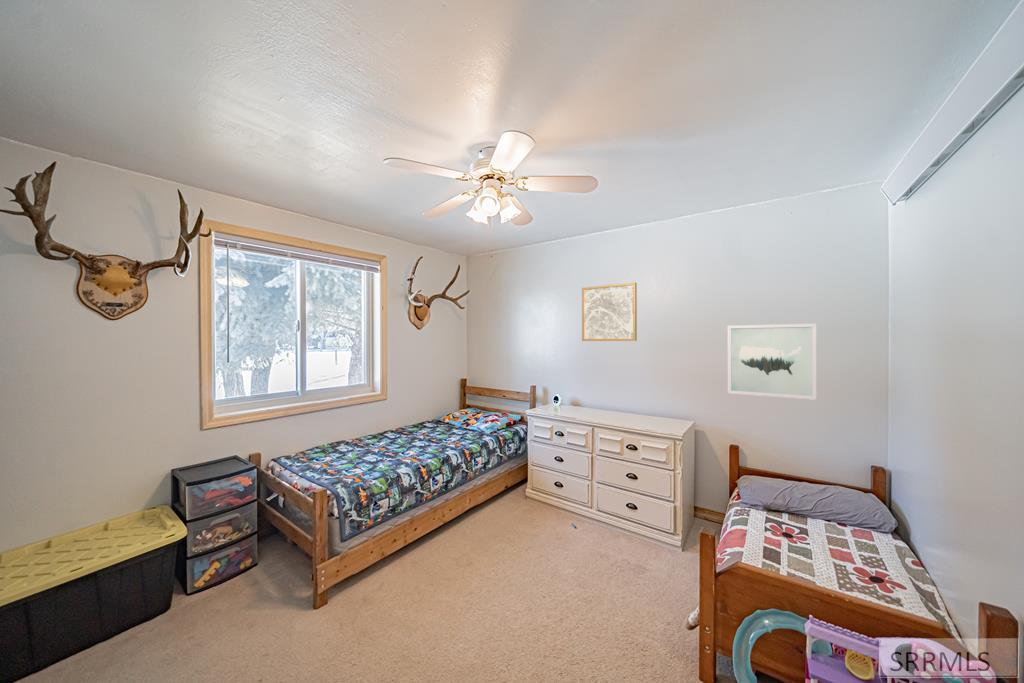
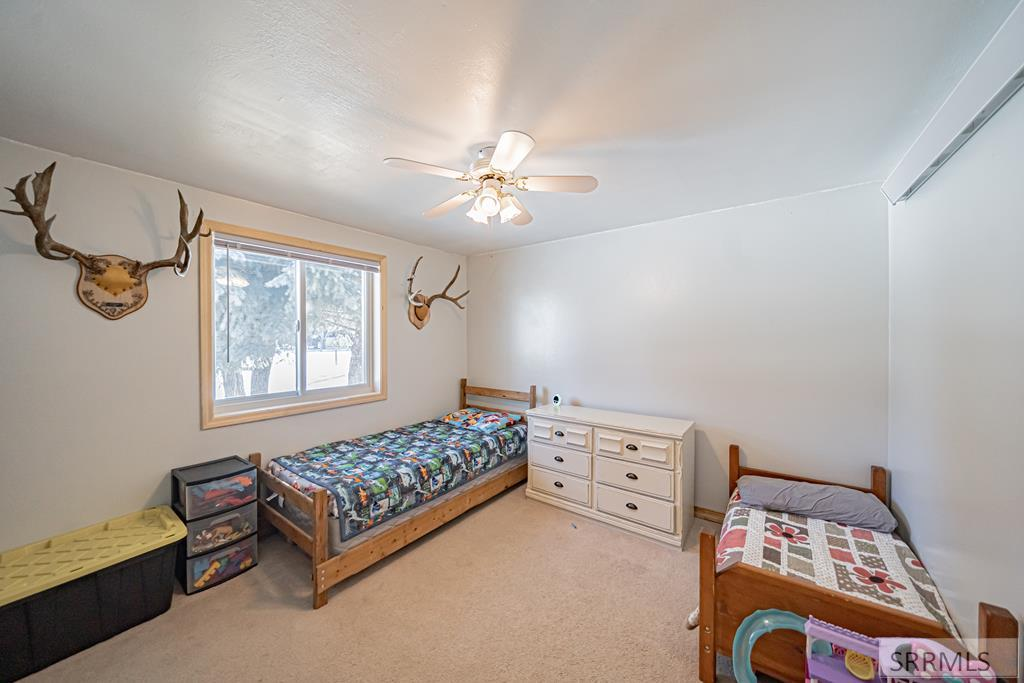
- wall art [727,323,817,401]
- wall art [581,282,638,342]
